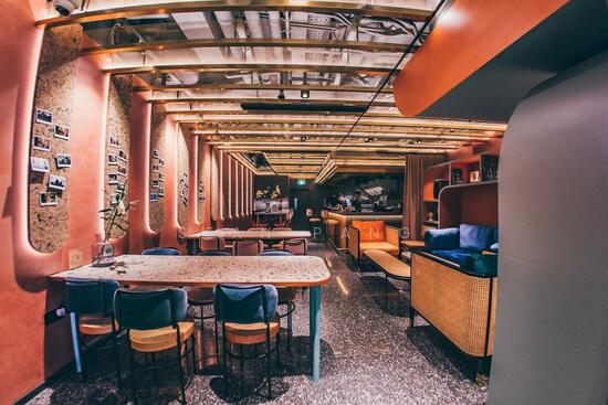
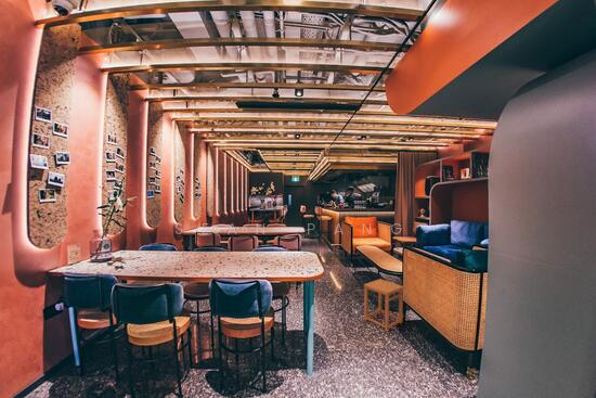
+ side table [363,278,404,332]
